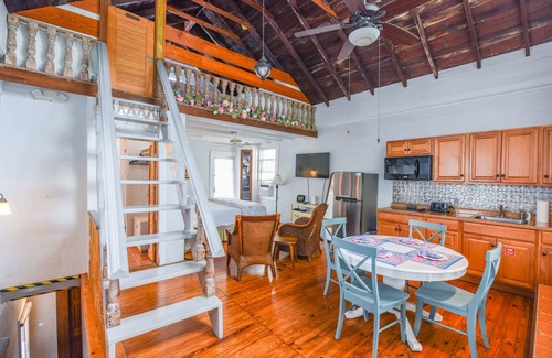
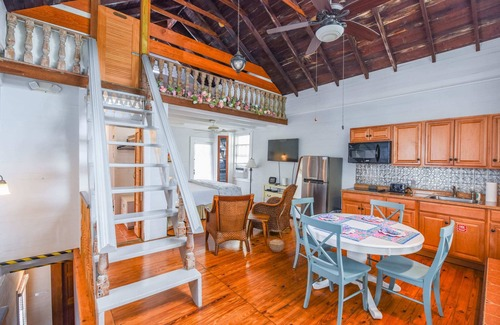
+ basket [267,229,286,253]
